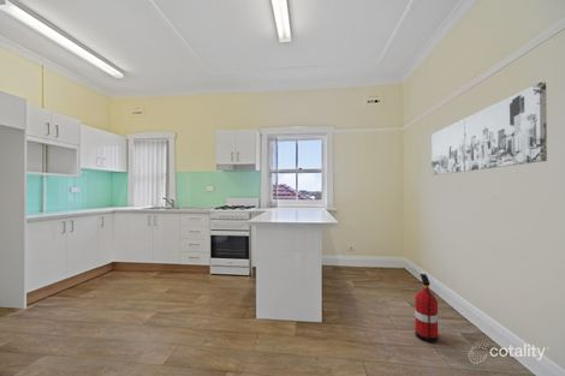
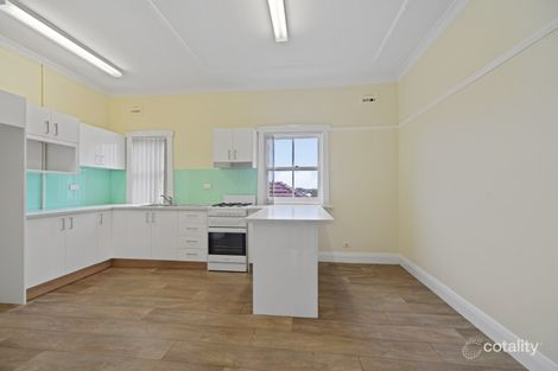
- wall art [430,82,548,177]
- fire extinguisher [414,273,439,344]
